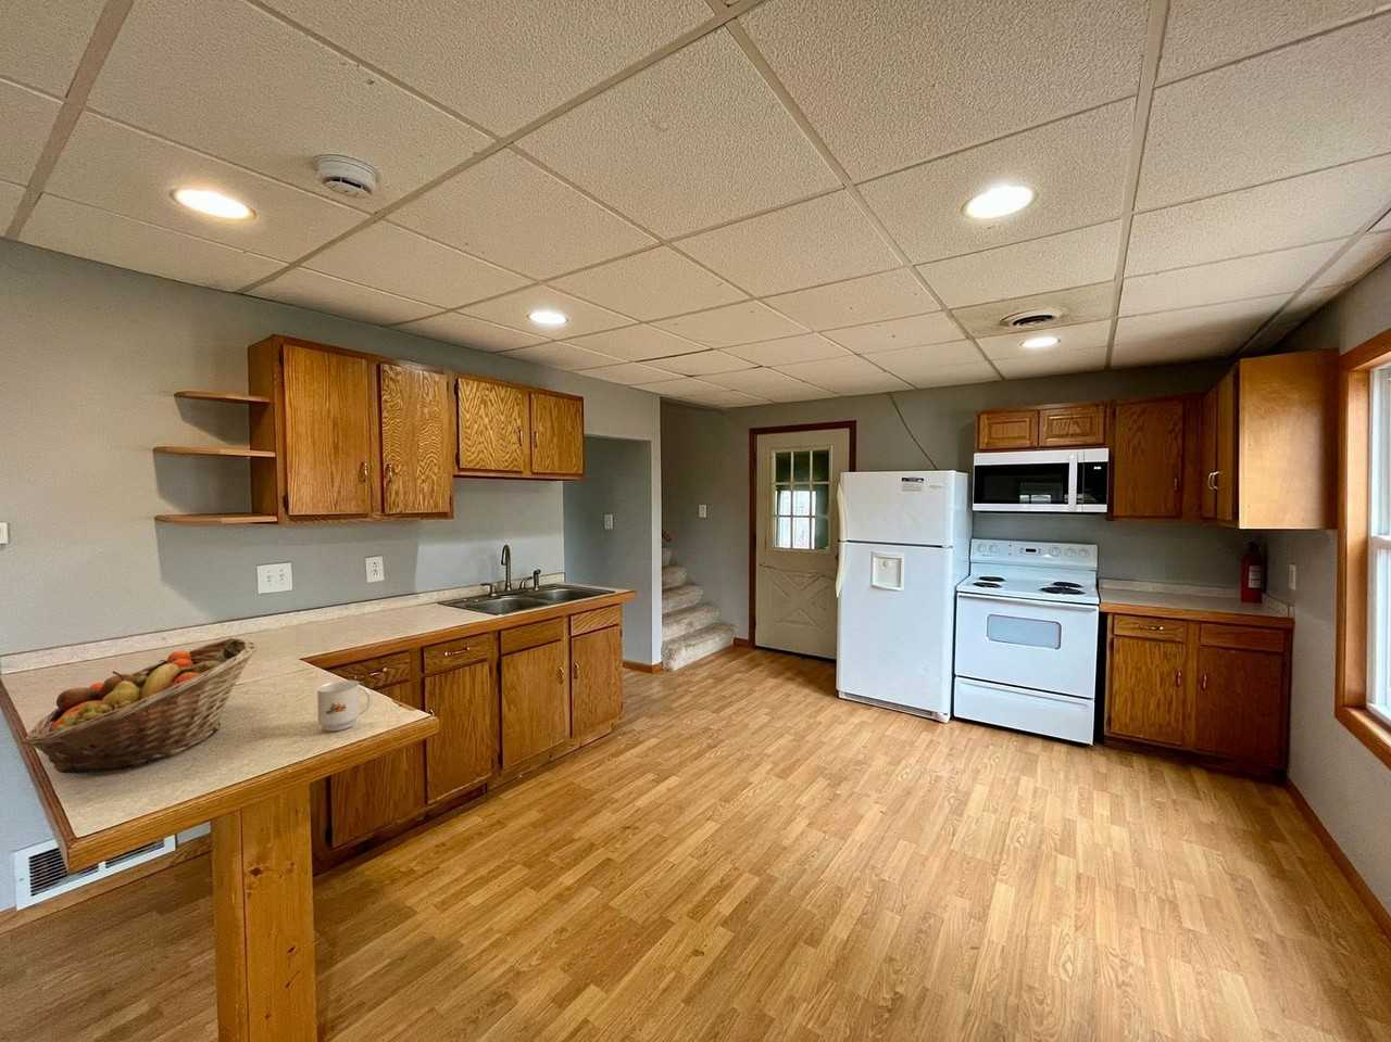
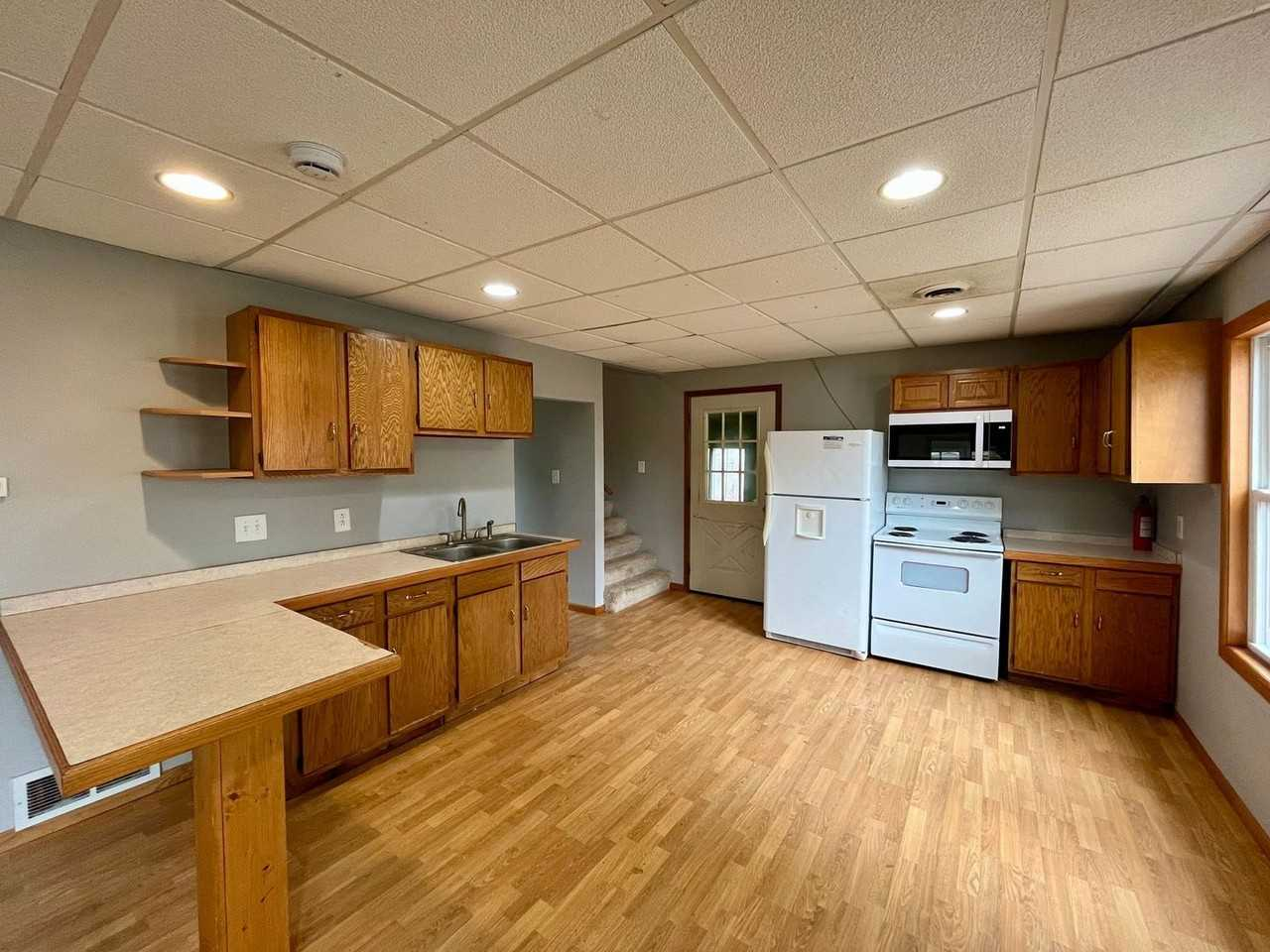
- fruit basket [22,637,257,775]
- mug [315,680,372,731]
